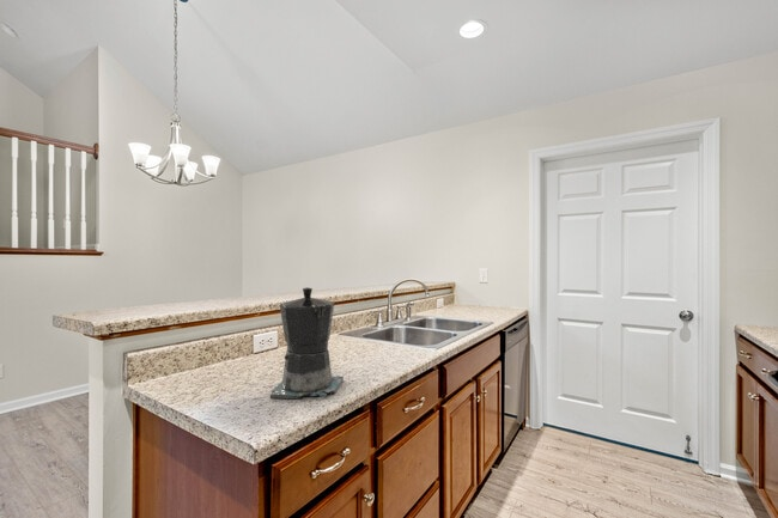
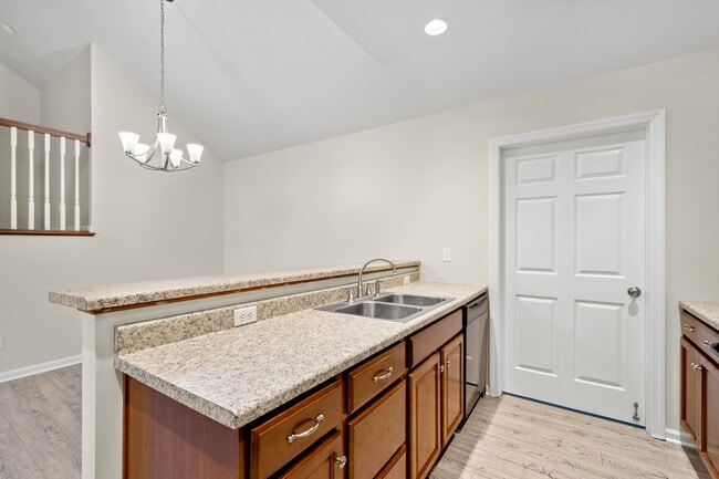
- coffee maker [269,286,345,400]
